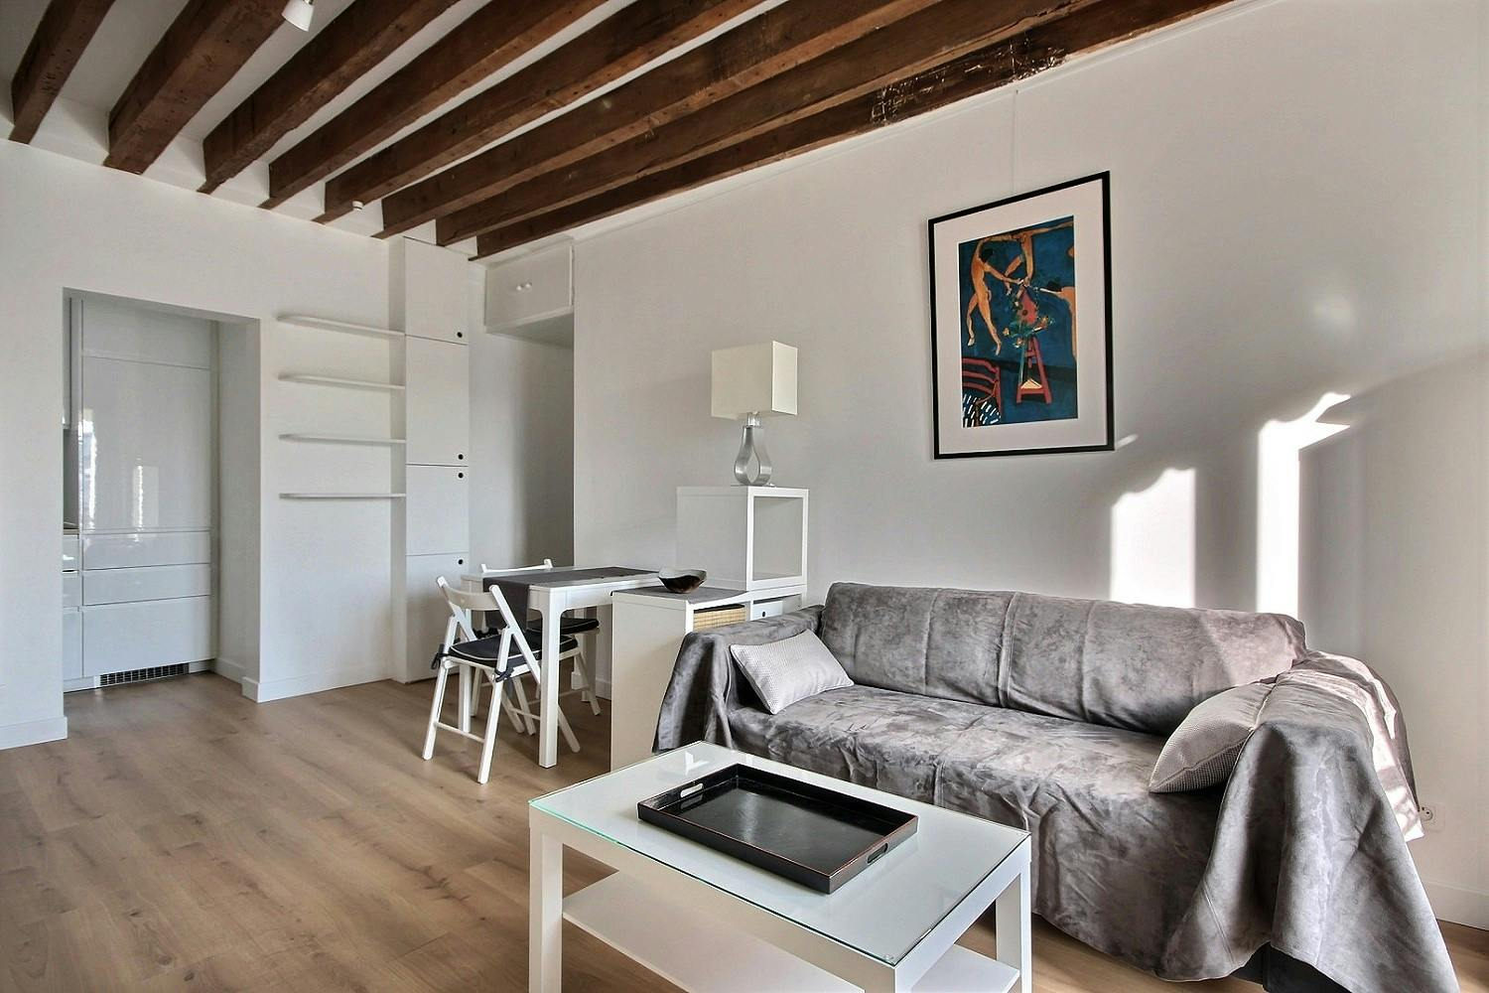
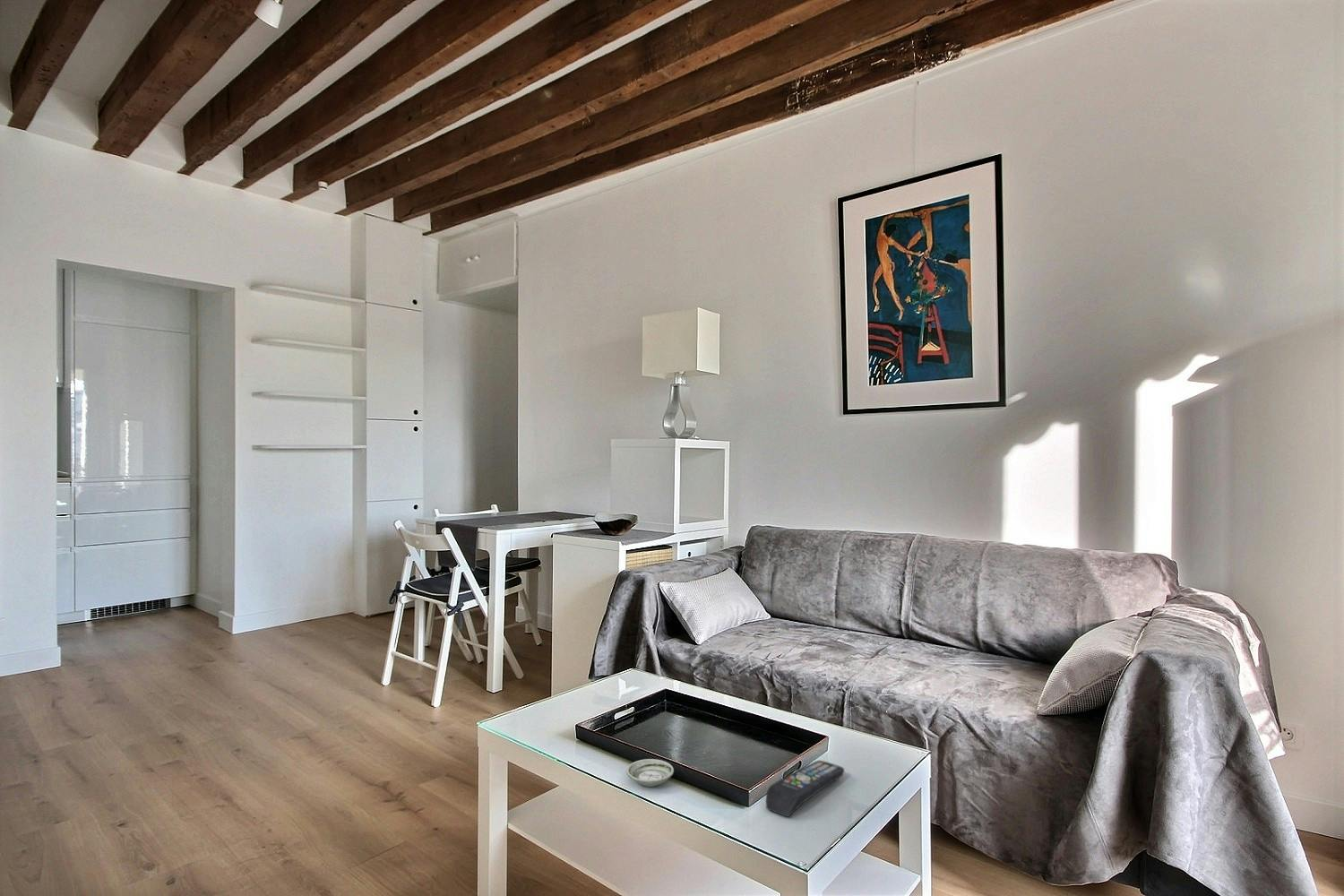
+ remote control [765,760,845,817]
+ saucer [625,758,675,788]
